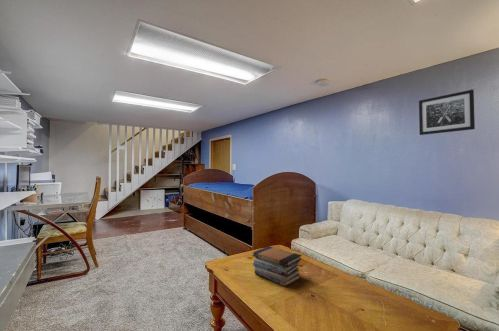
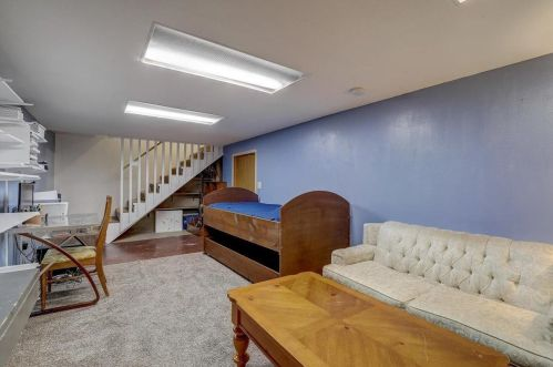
- wall art [418,89,476,136]
- book stack [252,245,303,287]
